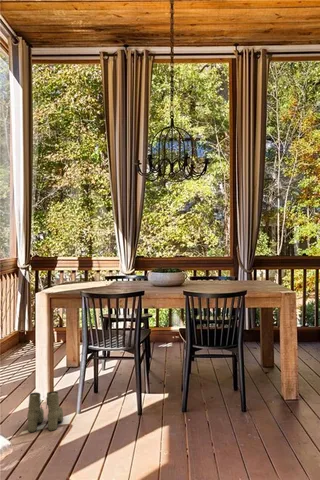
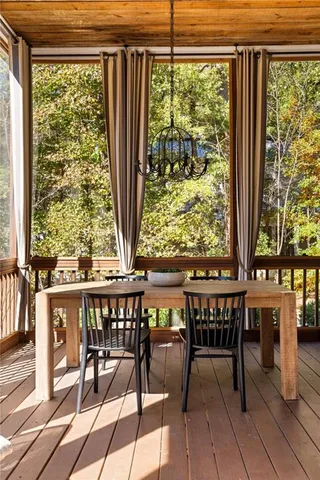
- boots [26,390,64,433]
